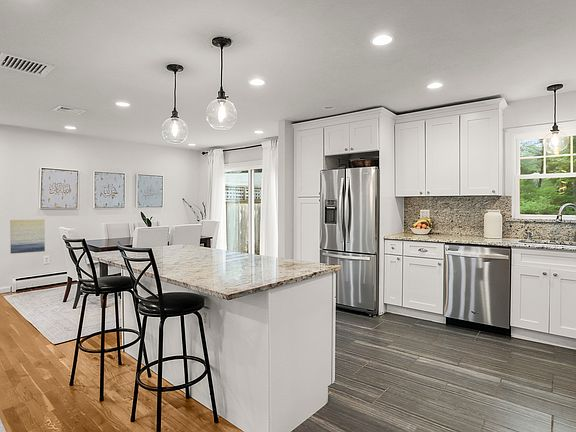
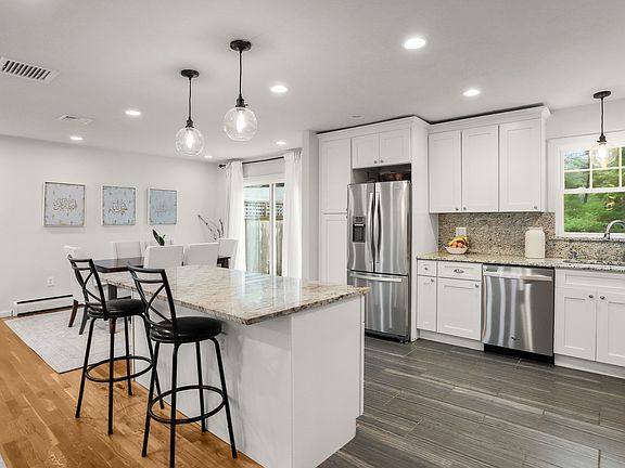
- wall art [9,219,46,255]
